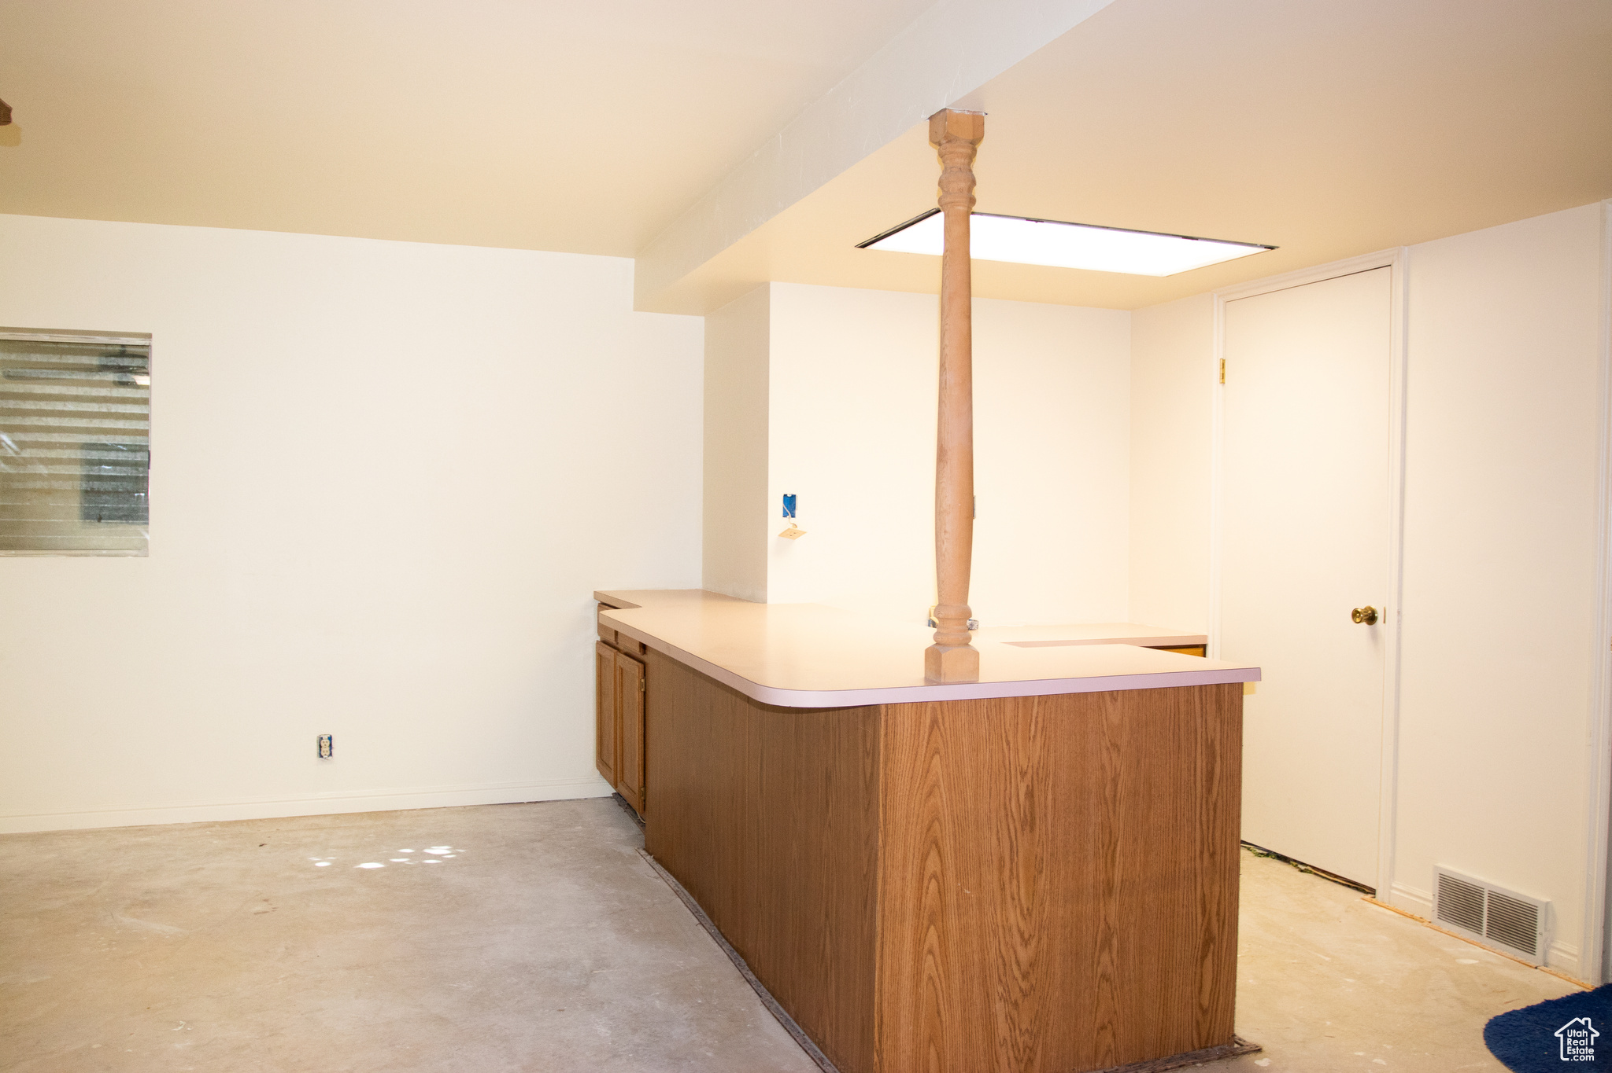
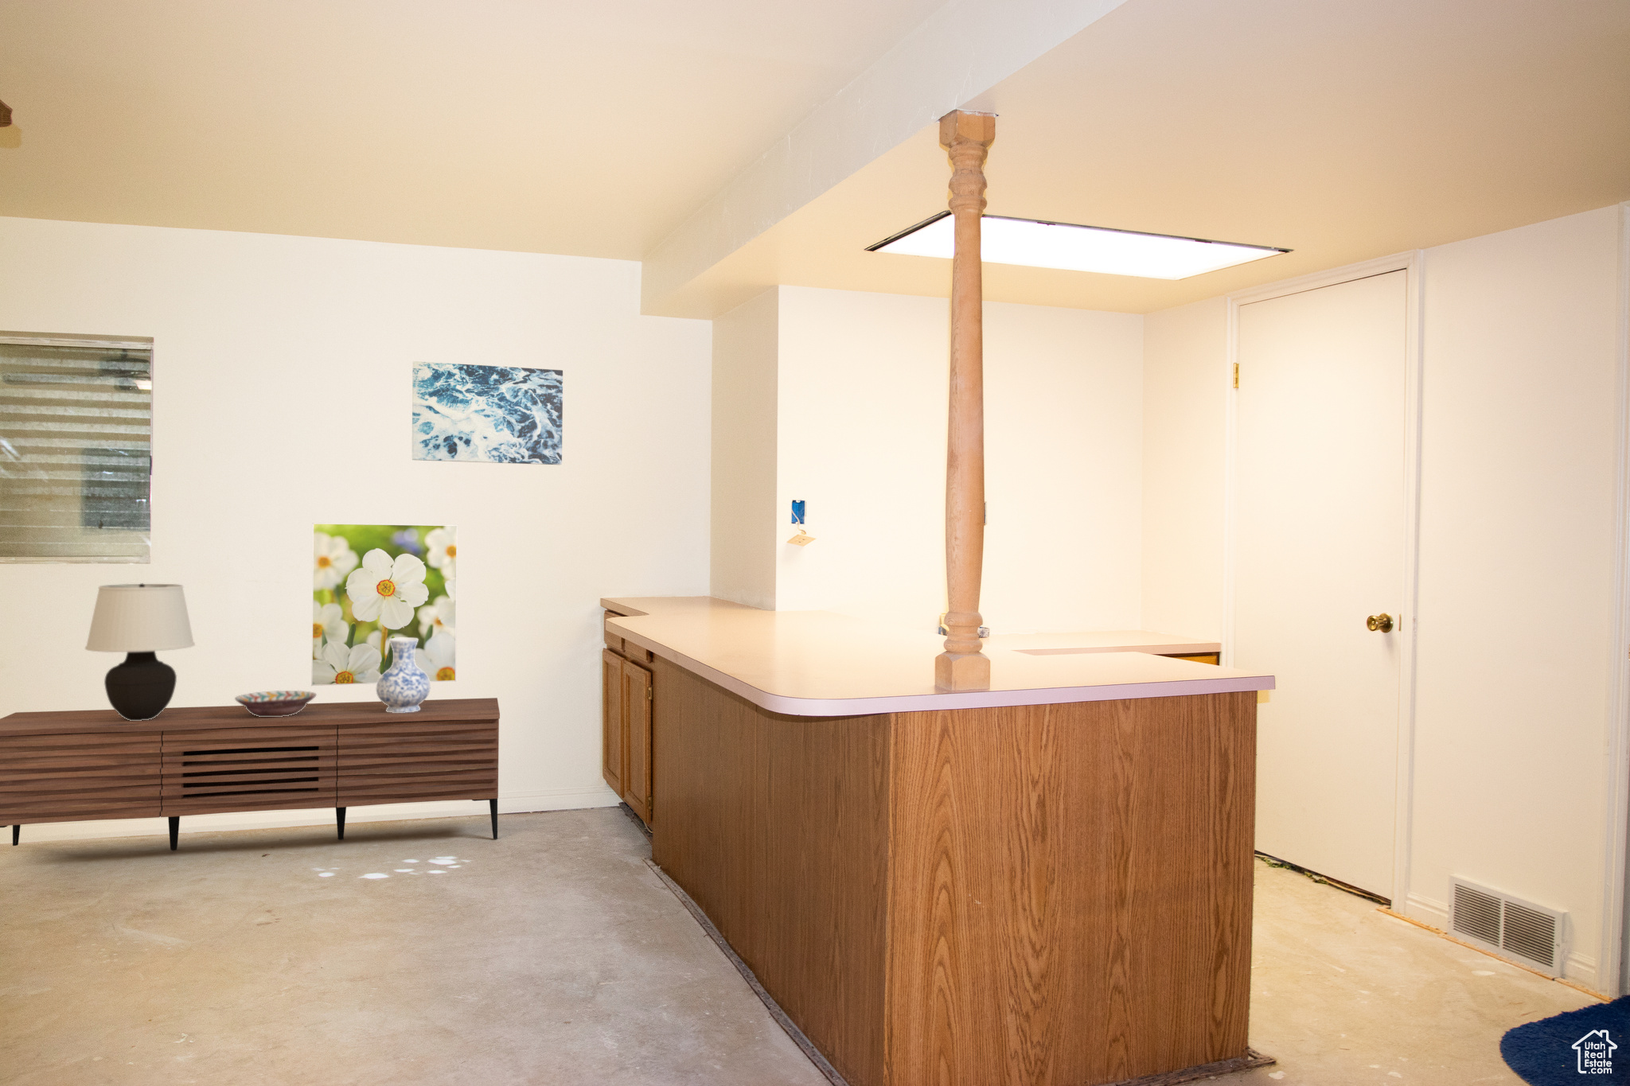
+ wall art [412,360,564,465]
+ sideboard [0,697,501,851]
+ decorative bowl [234,690,318,716]
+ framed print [310,522,458,686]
+ table lamp [85,582,196,721]
+ vase [376,638,431,713]
